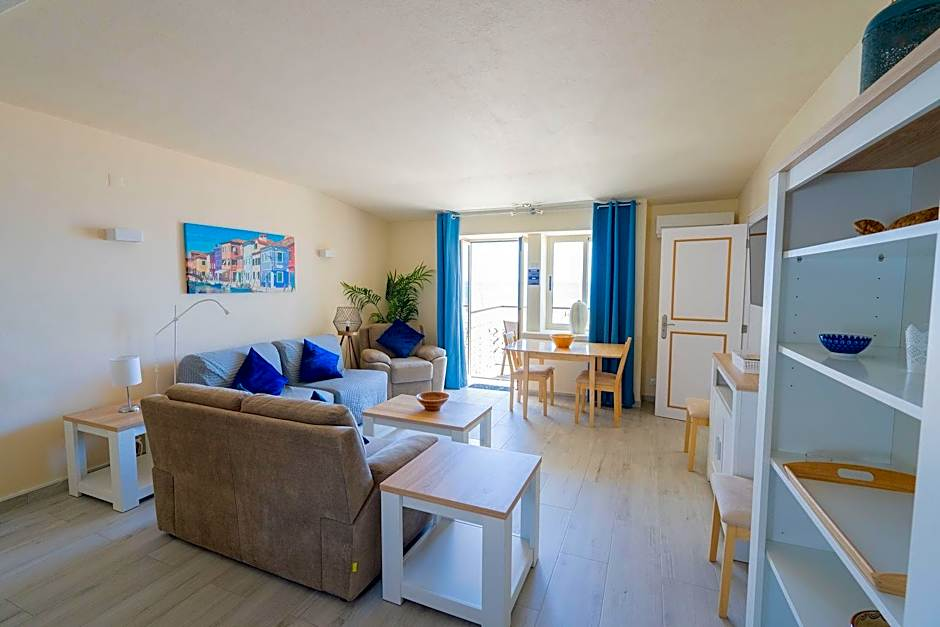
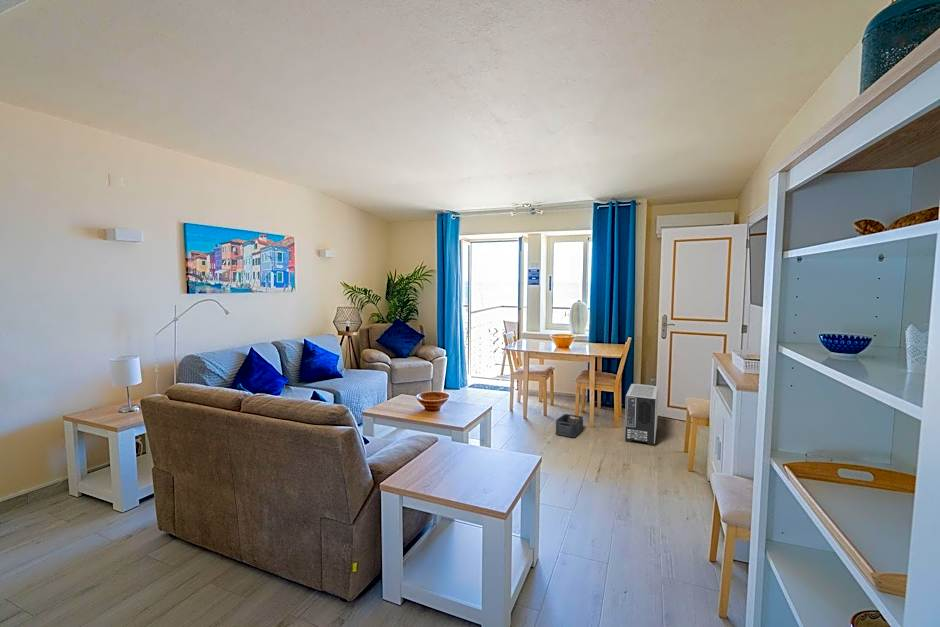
+ air purifier [624,383,659,446]
+ storage bin [555,413,584,438]
